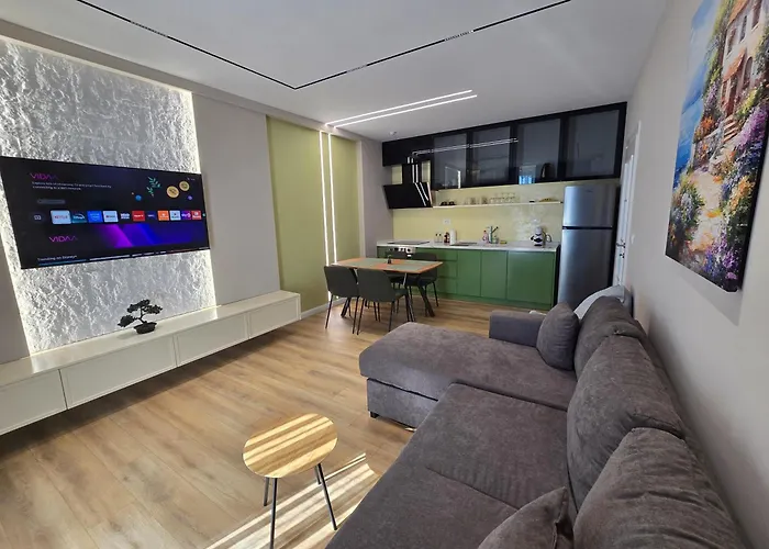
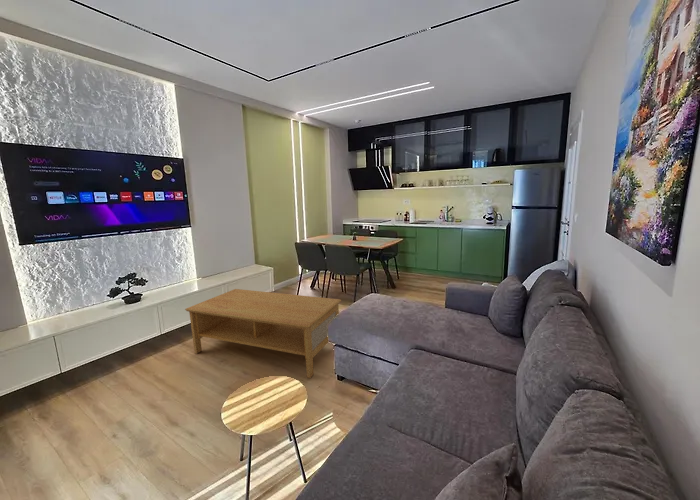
+ coffee table [184,288,342,379]
